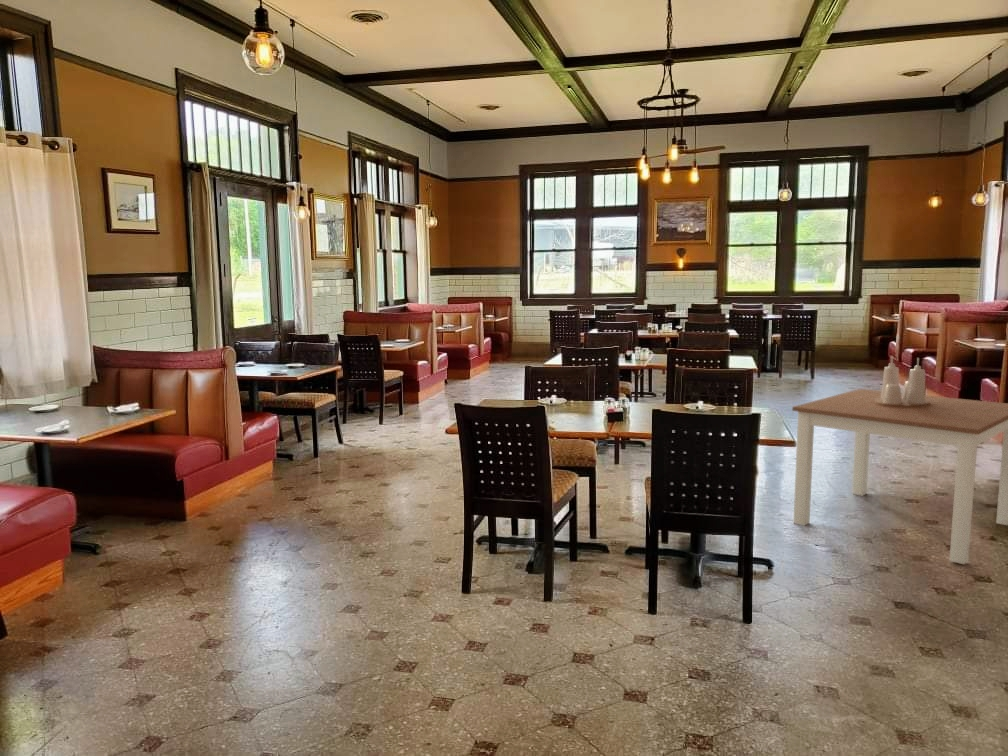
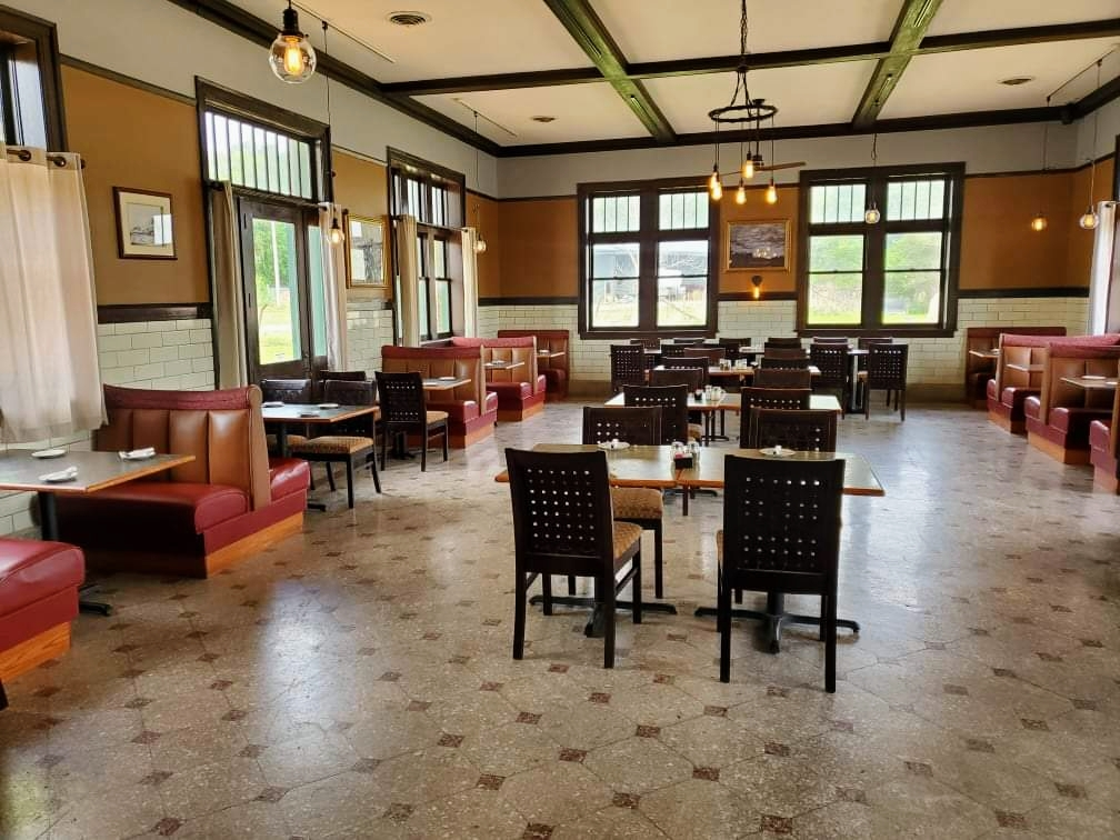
- dining table [791,388,1008,565]
- condiment set [875,355,930,408]
